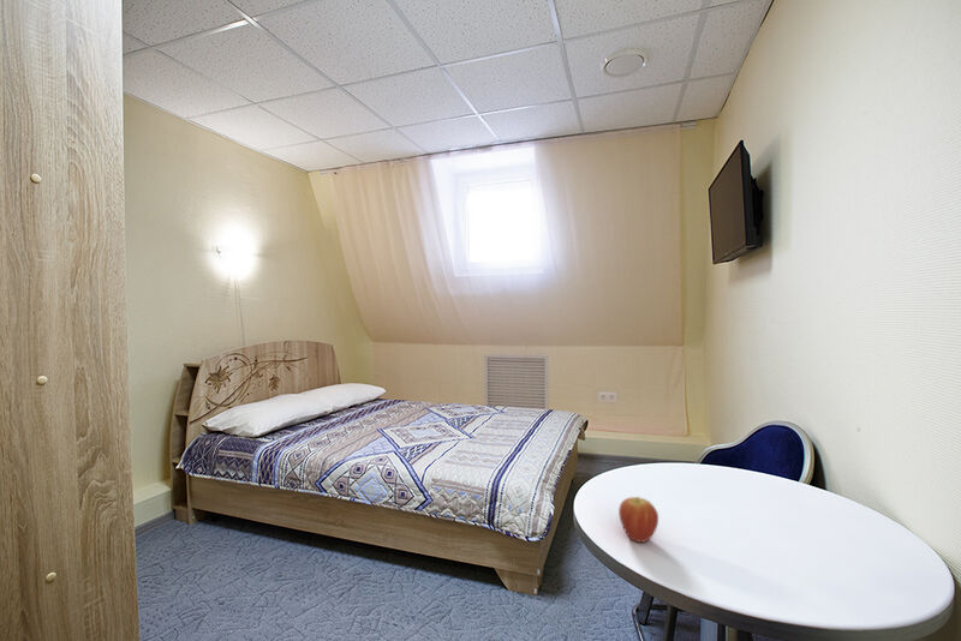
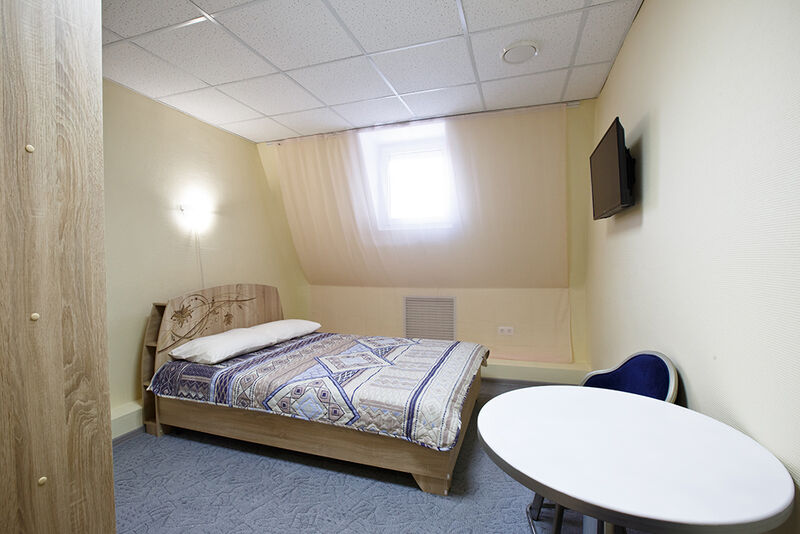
- fruit [617,495,659,544]
